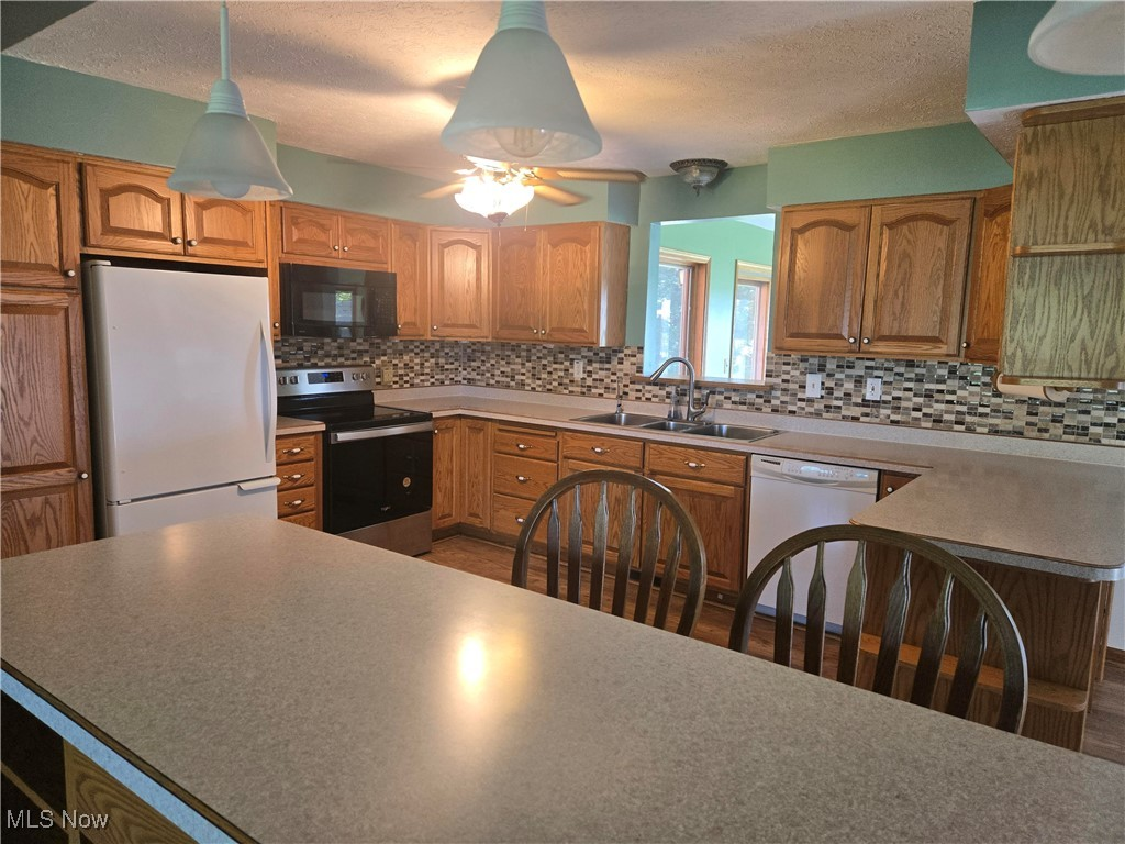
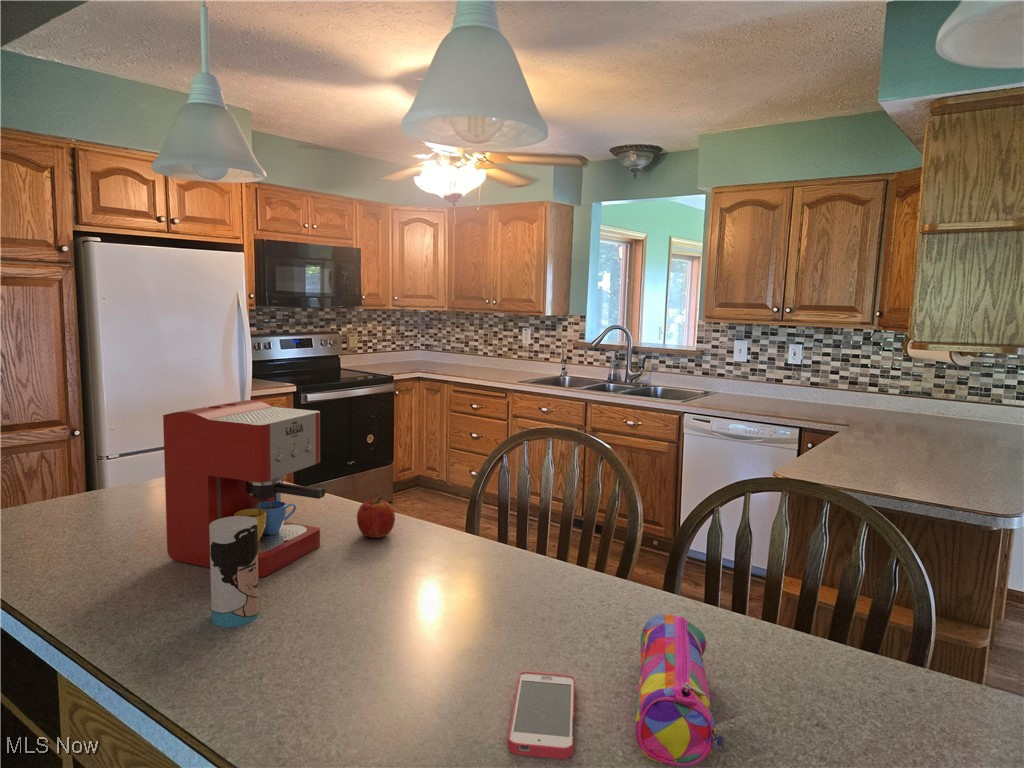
+ fruit [356,496,396,539]
+ smartphone [507,670,576,760]
+ cup [209,516,260,628]
+ pencil case [634,613,725,768]
+ coffee maker [162,399,326,578]
